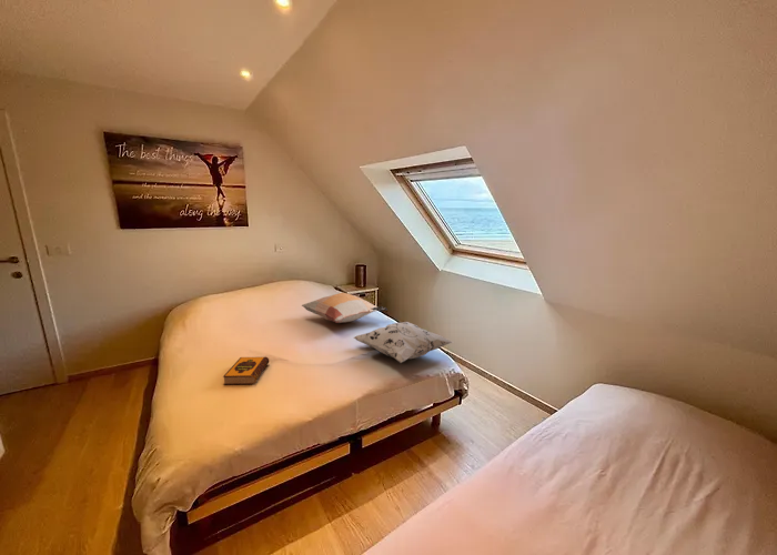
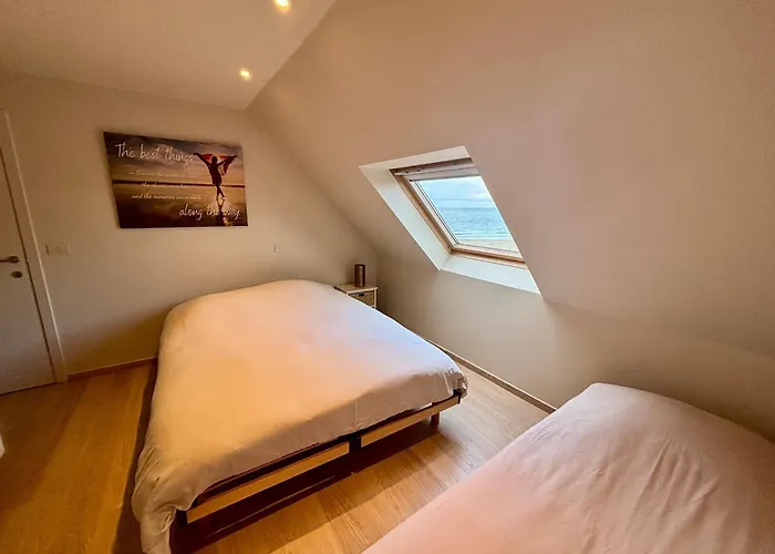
- hardback book [222,355,271,386]
- decorative pillow [353,321,454,364]
- decorative pillow [301,292,389,324]
